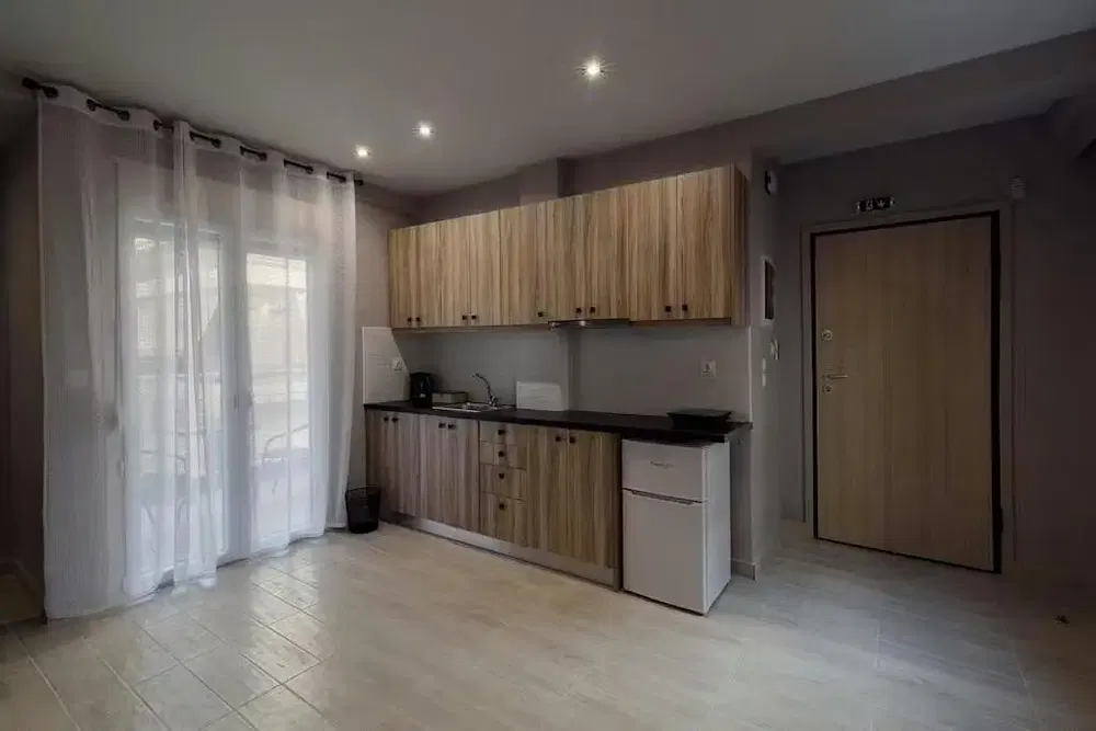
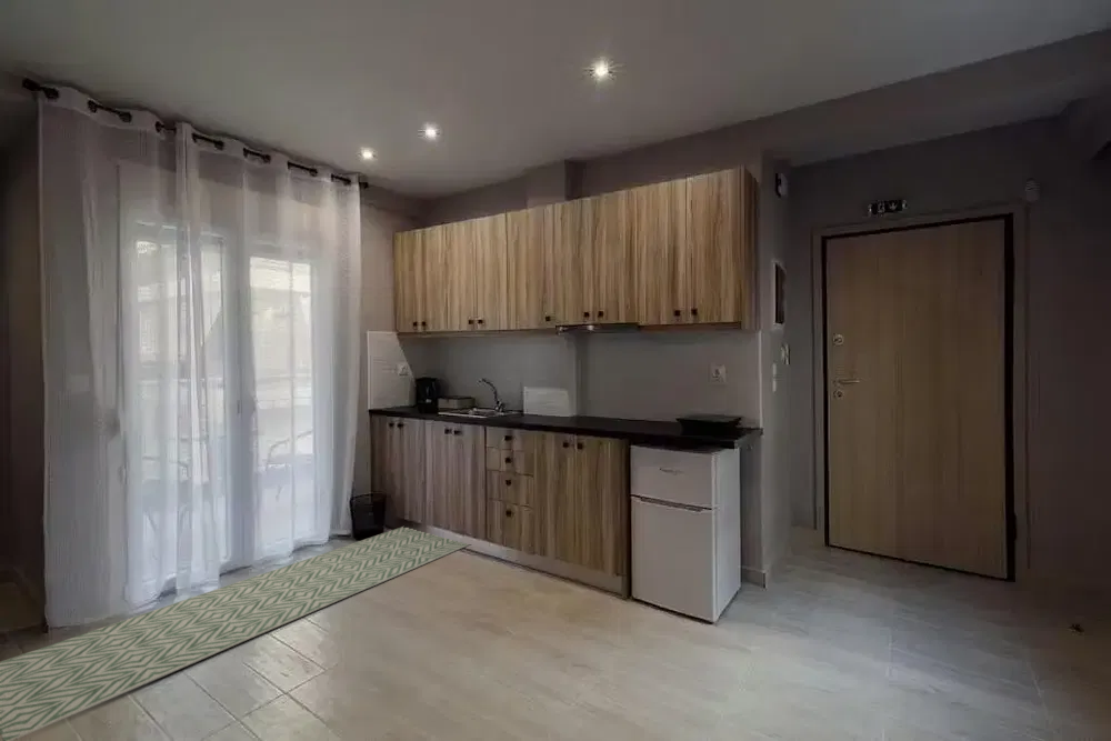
+ rug [0,525,471,741]
